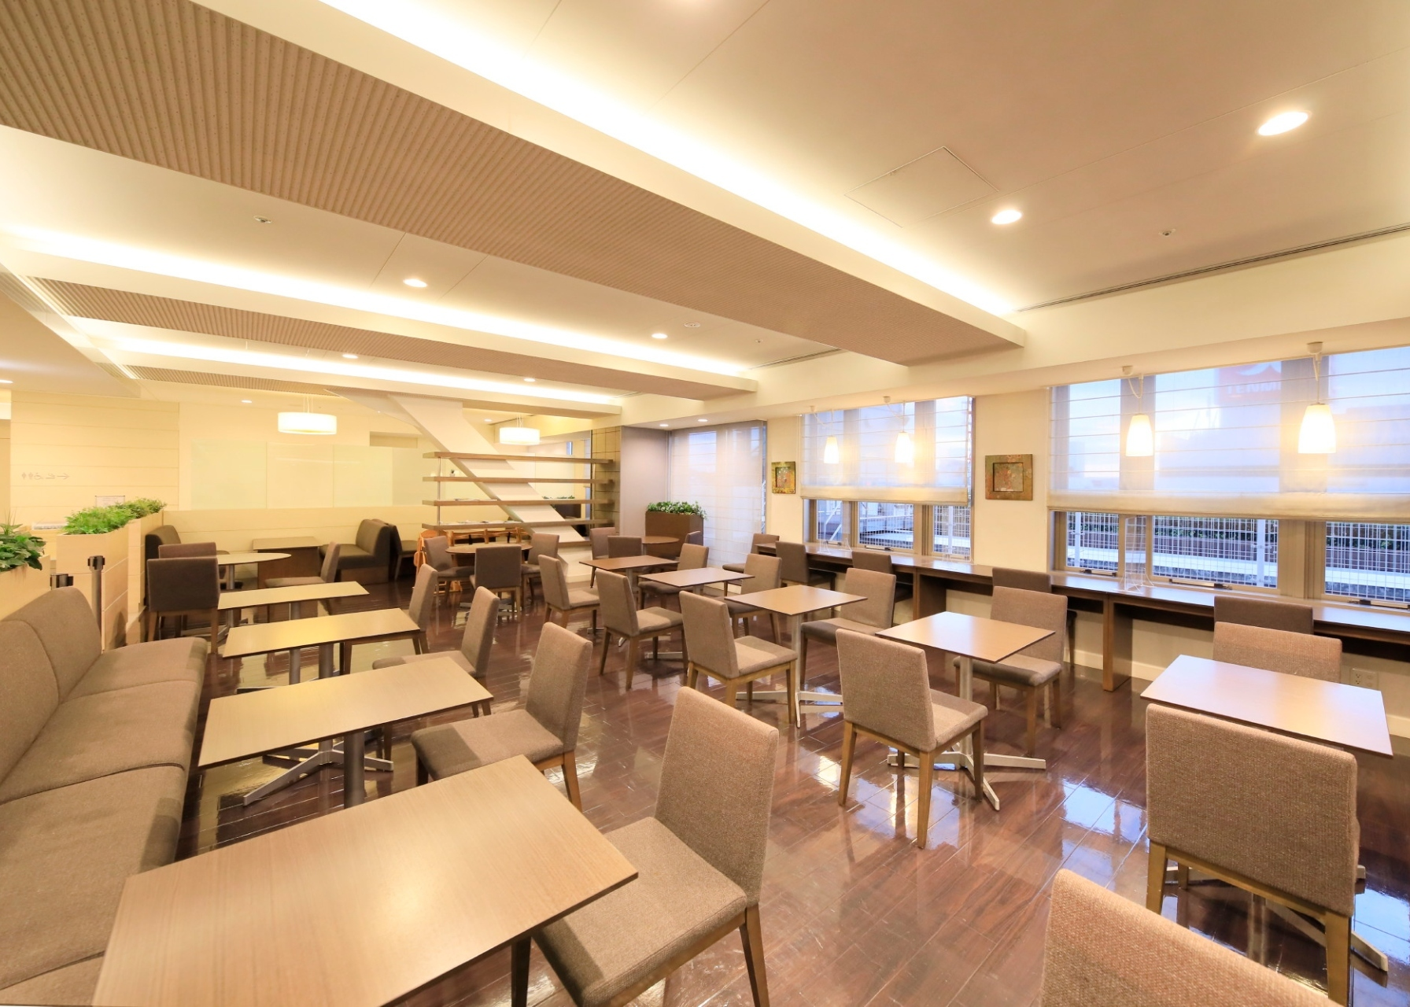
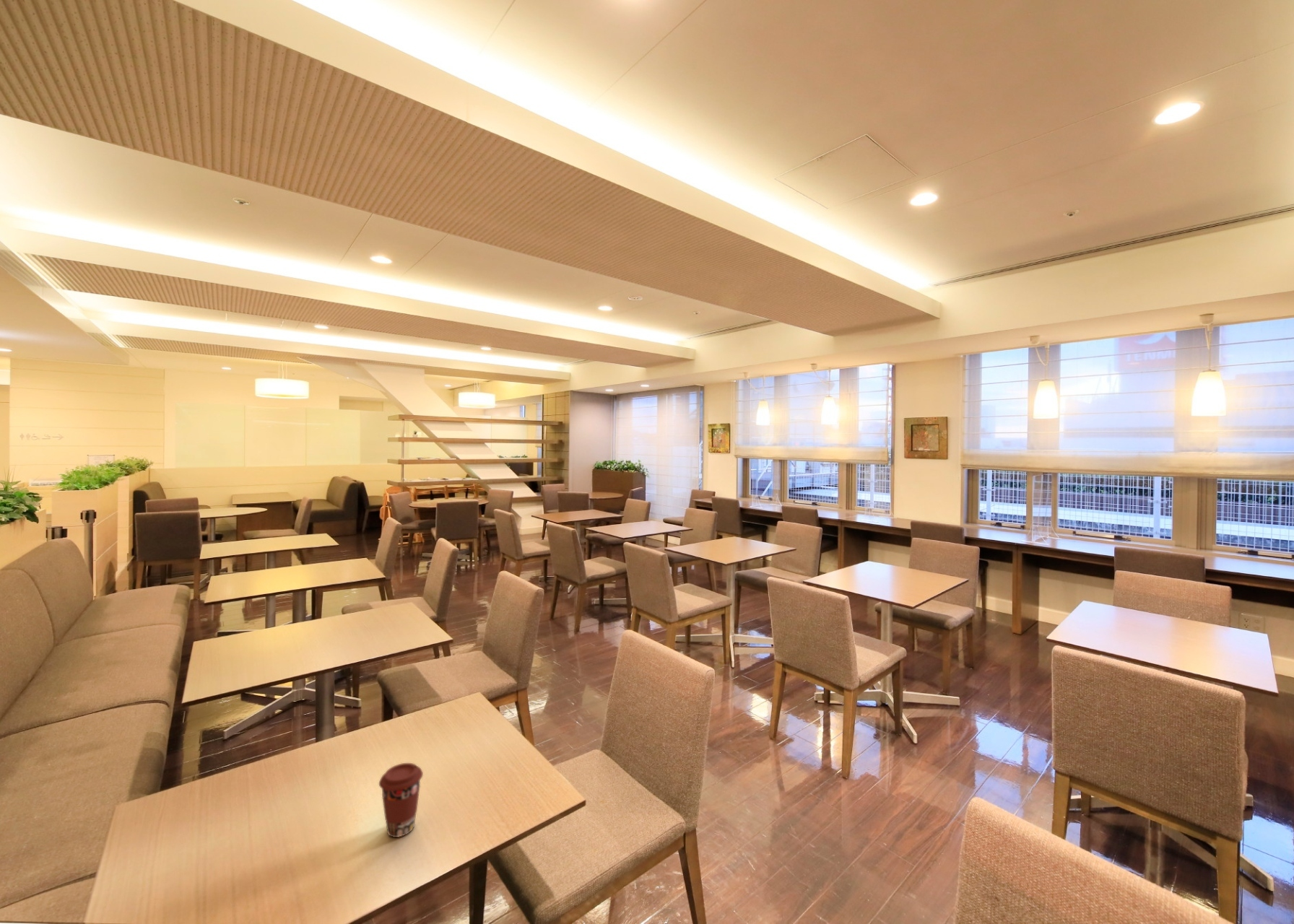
+ coffee cup [378,762,424,838]
